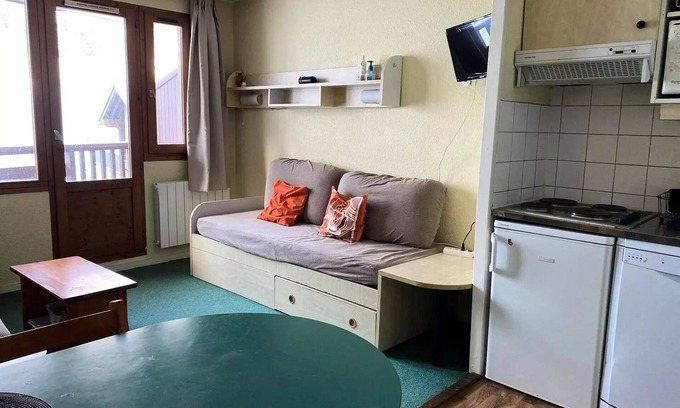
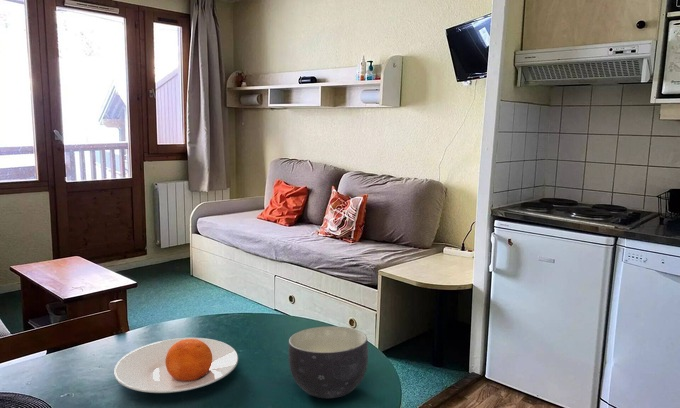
+ bowl [288,325,369,399]
+ plate [113,337,239,394]
